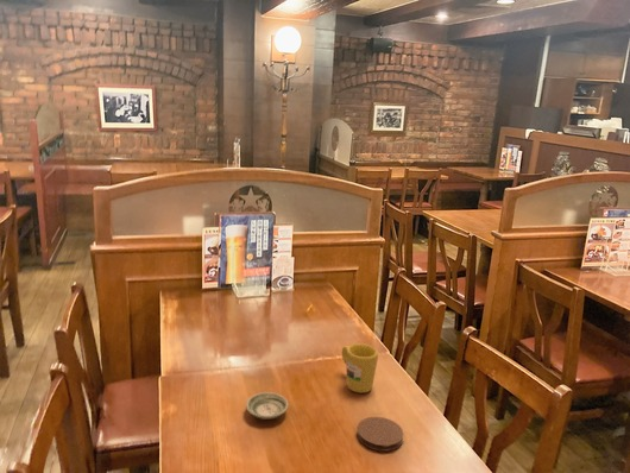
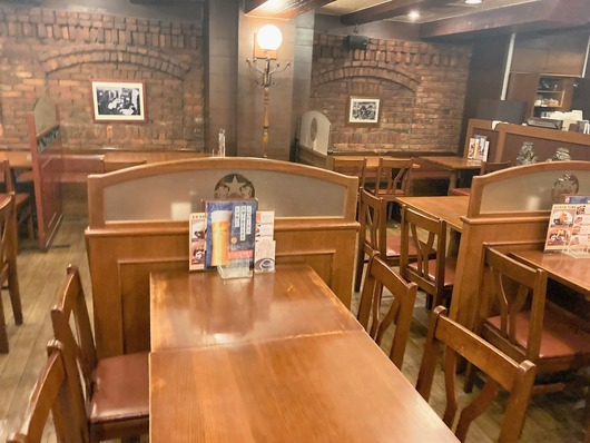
- coaster [355,416,404,453]
- mug [341,342,379,393]
- saucer [245,391,289,421]
